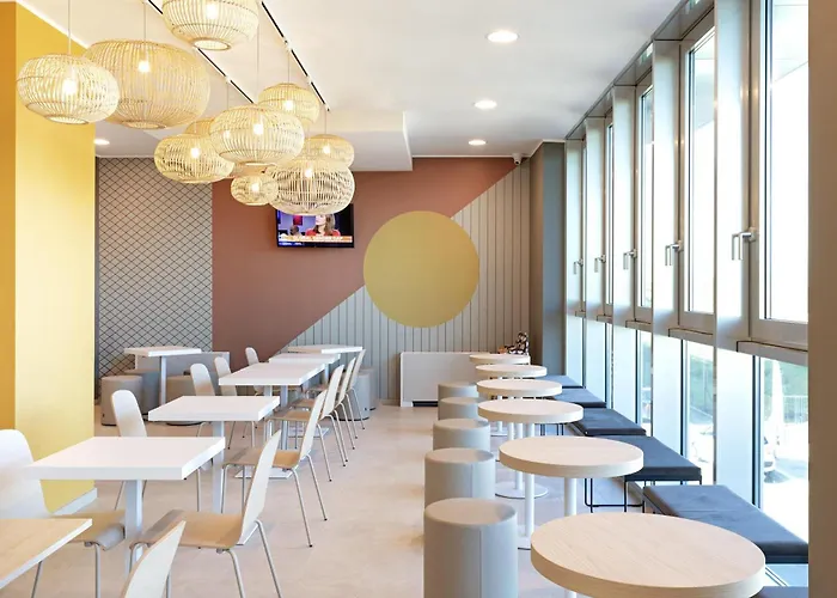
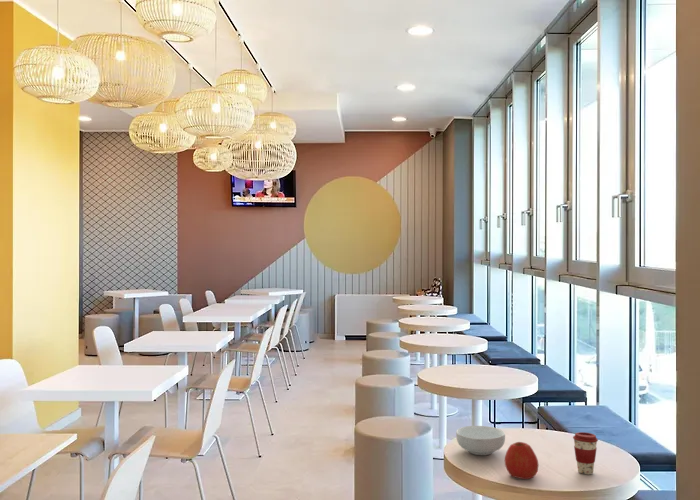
+ apple [504,441,540,480]
+ cereal bowl [455,425,506,456]
+ coffee cup [572,431,599,475]
